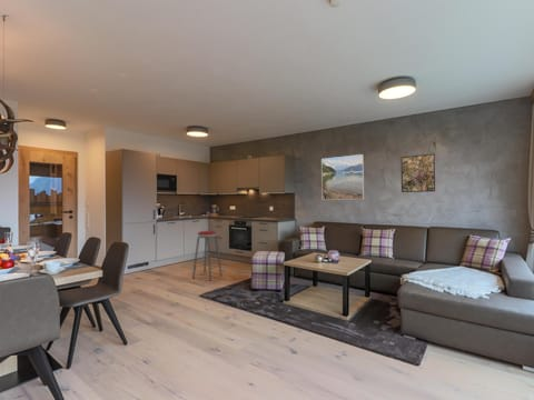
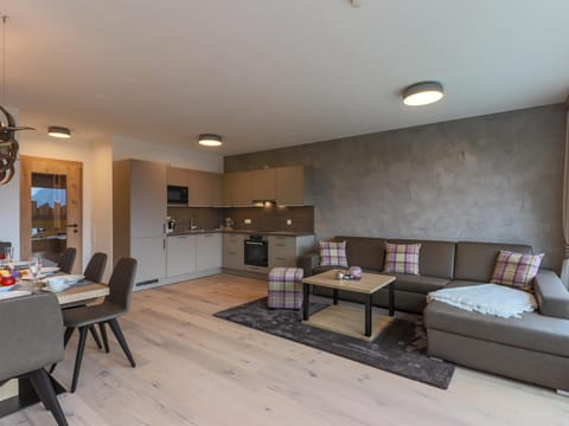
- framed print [320,153,365,201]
- music stool [191,230,224,281]
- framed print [399,152,436,193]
